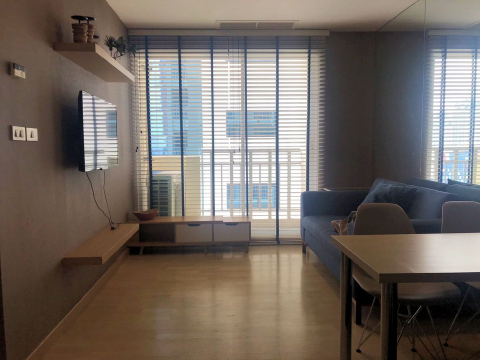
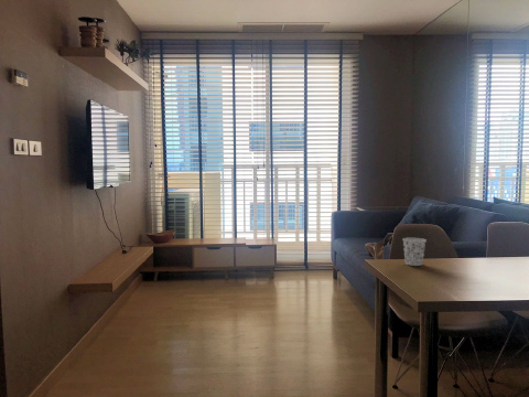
+ cup [402,237,428,267]
